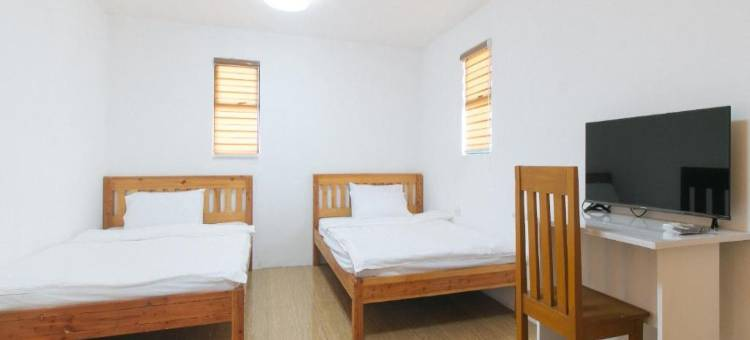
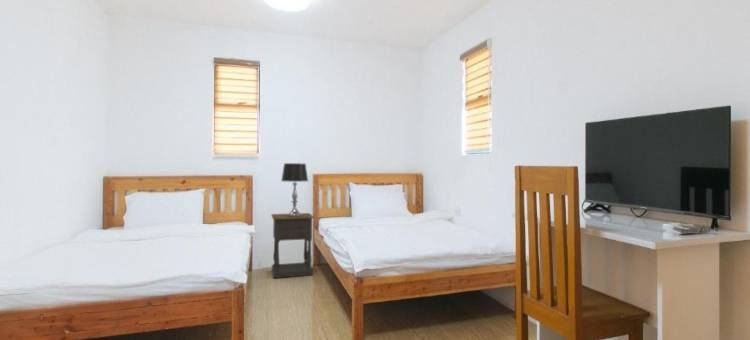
+ table lamp [280,162,309,217]
+ nightstand [270,212,315,279]
